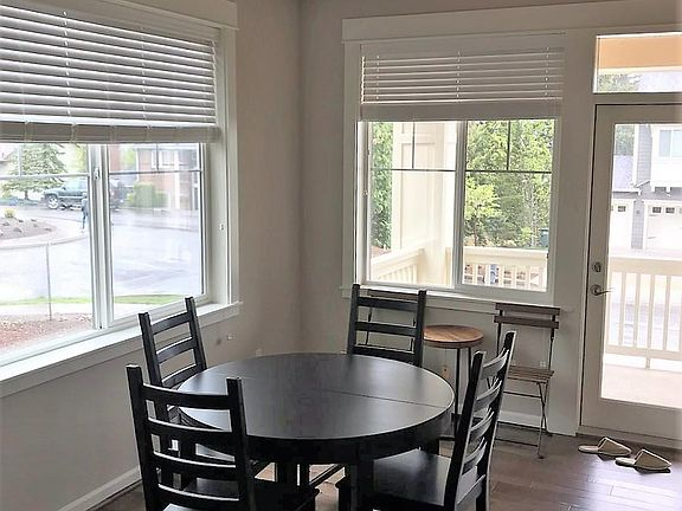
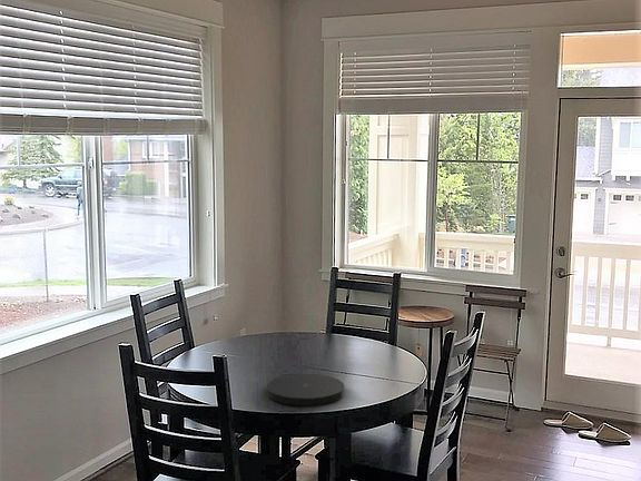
+ plate [266,373,345,406]
